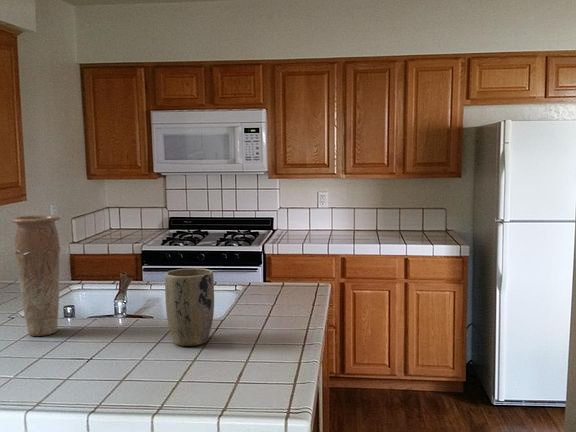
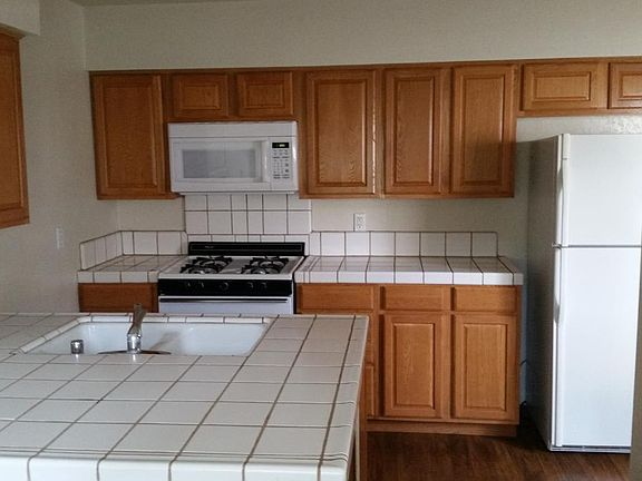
- vase [10,214,61,337]
- plant pot [164,267,215,347]
